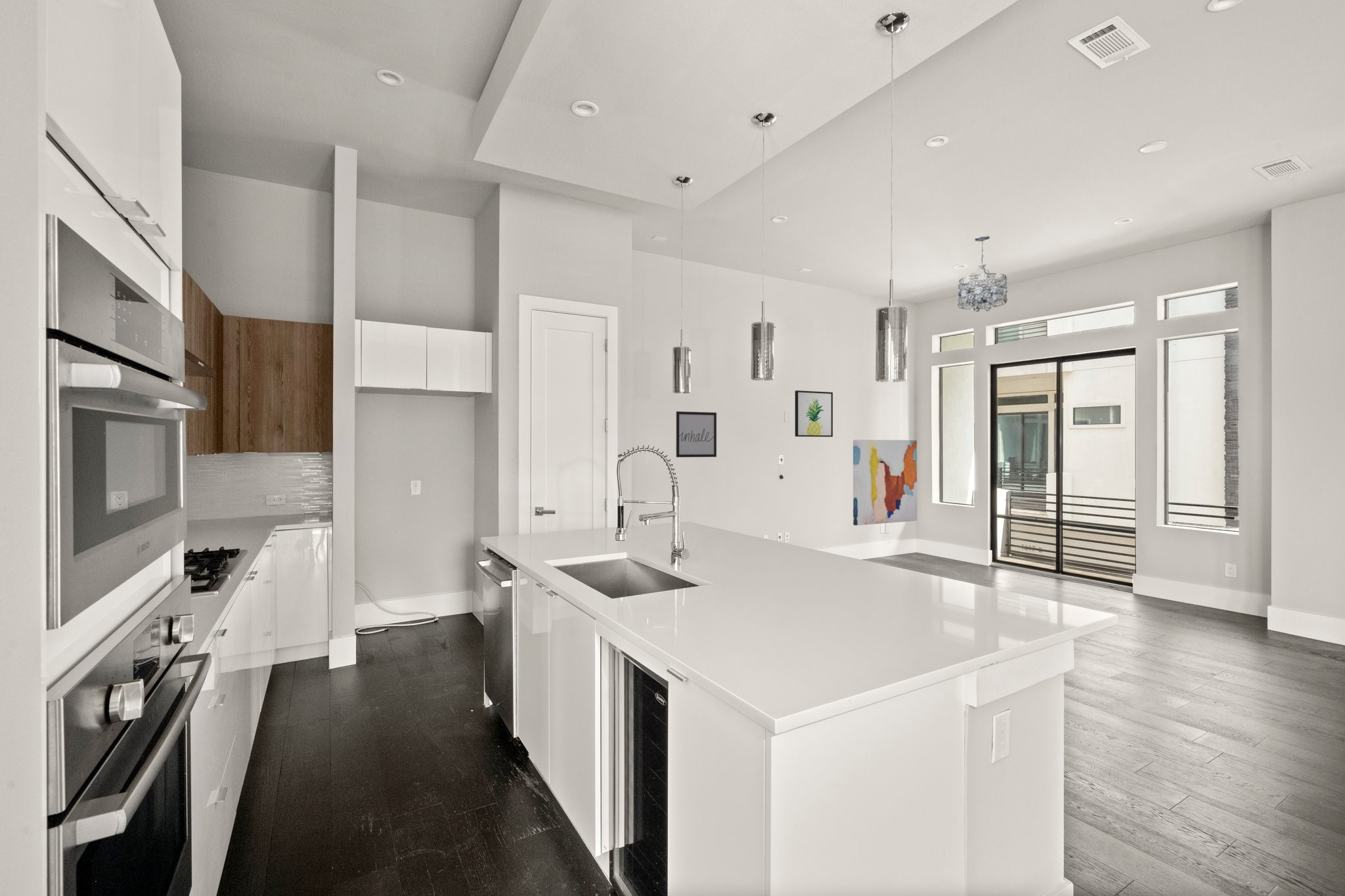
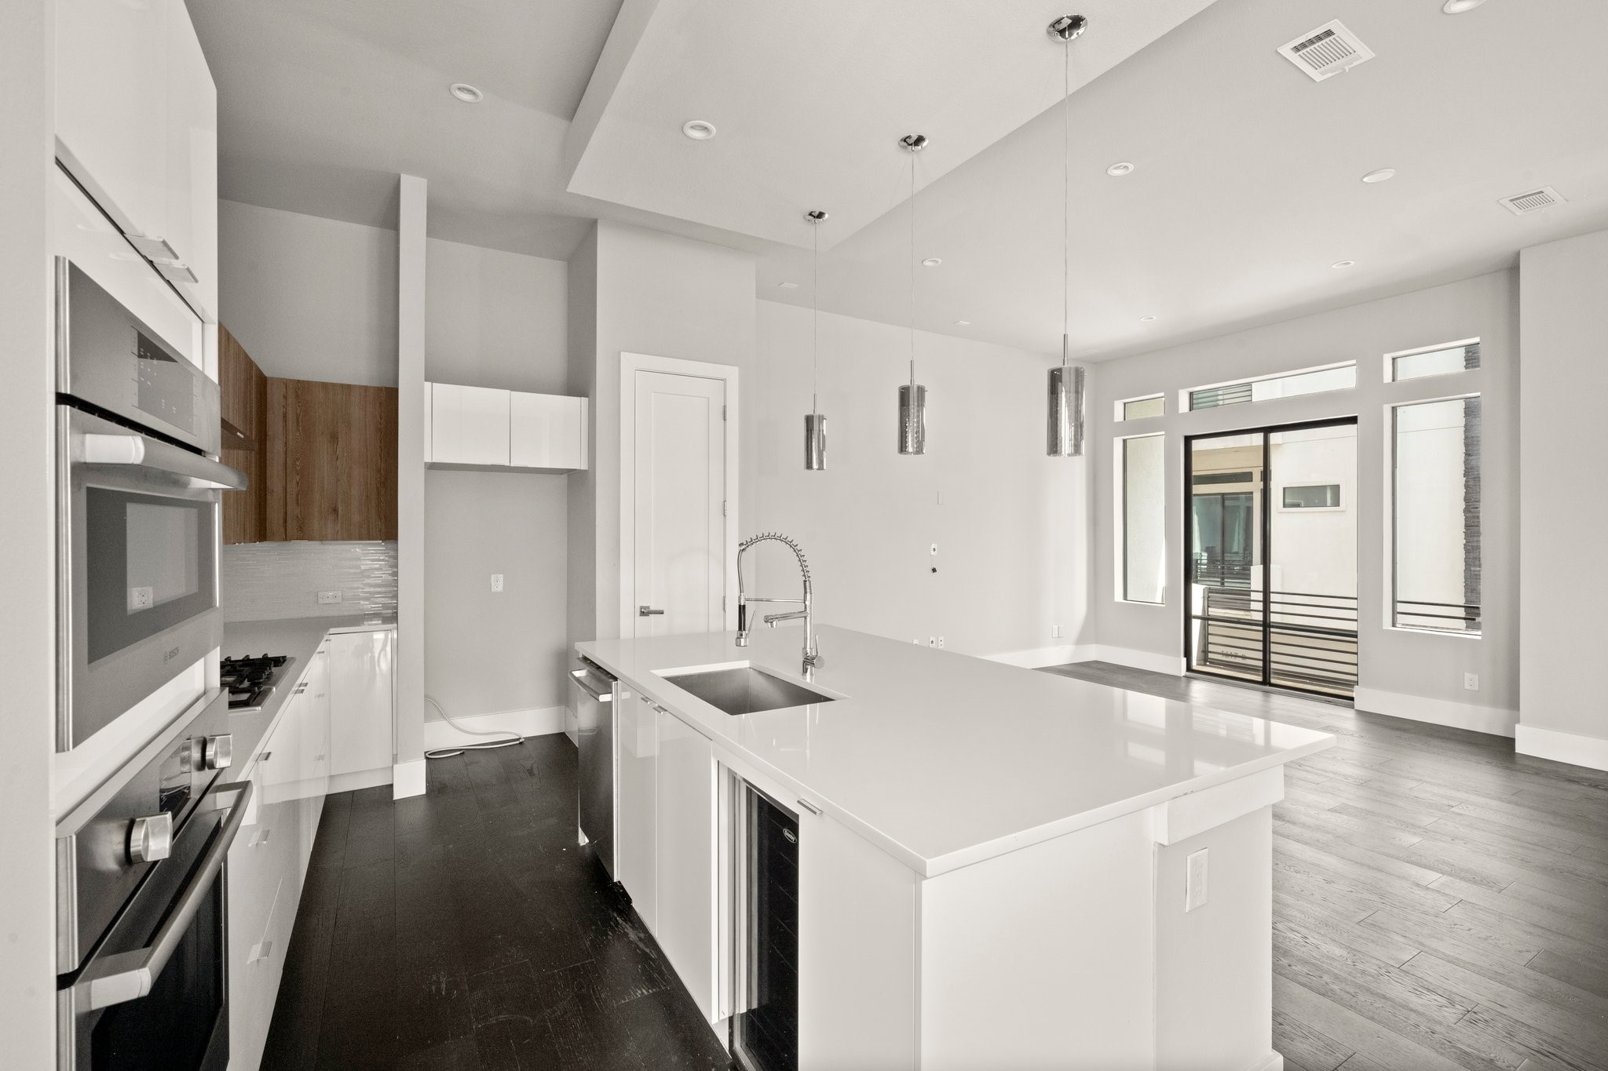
- wall art [676,411,717,458]
- wall art [795,390,833,438]
- wall art [852,439,917,526]
- chandelier [957,235,1008,312]
